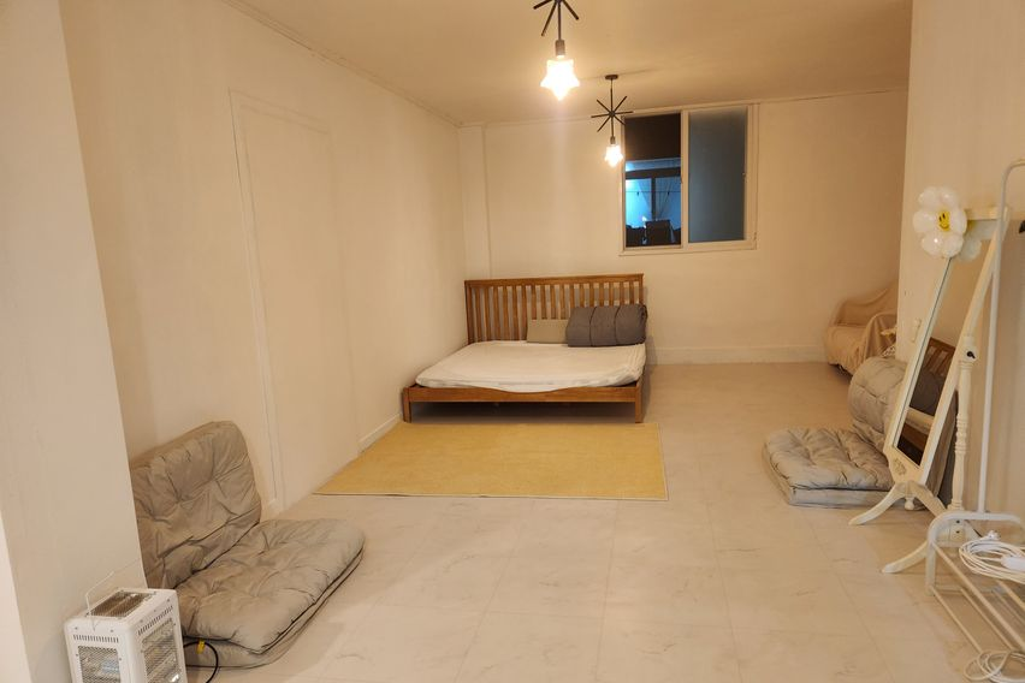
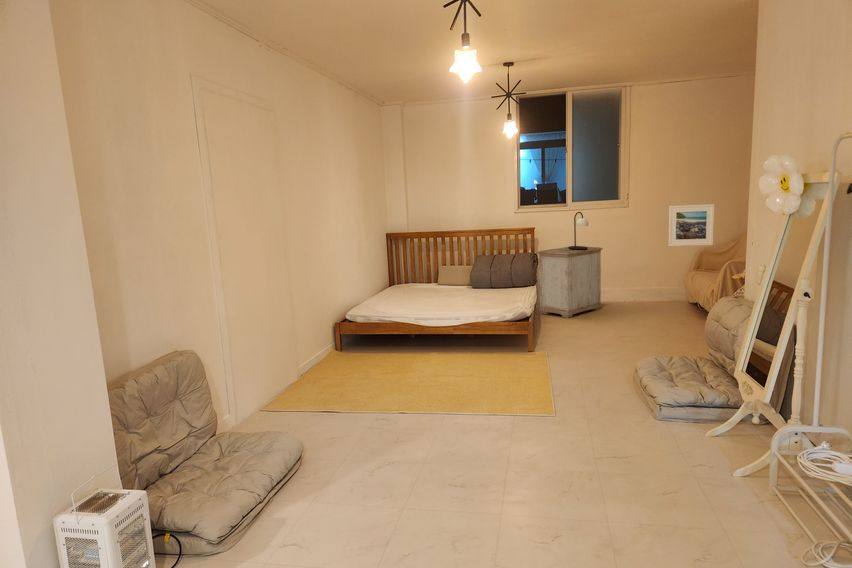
+ table lamp [568,211,589,250]
+ nightstand [536,246,604,319]
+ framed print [667,203,715,247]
